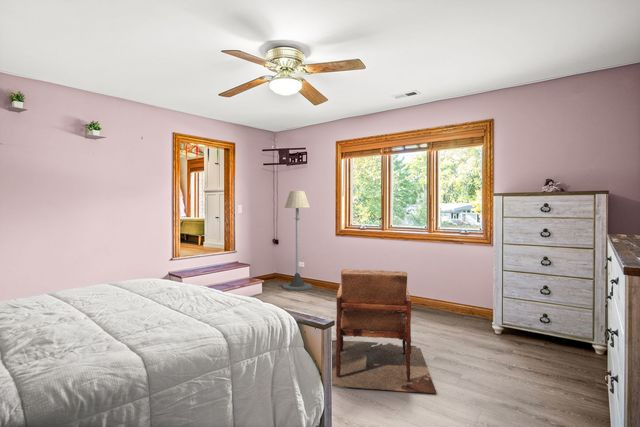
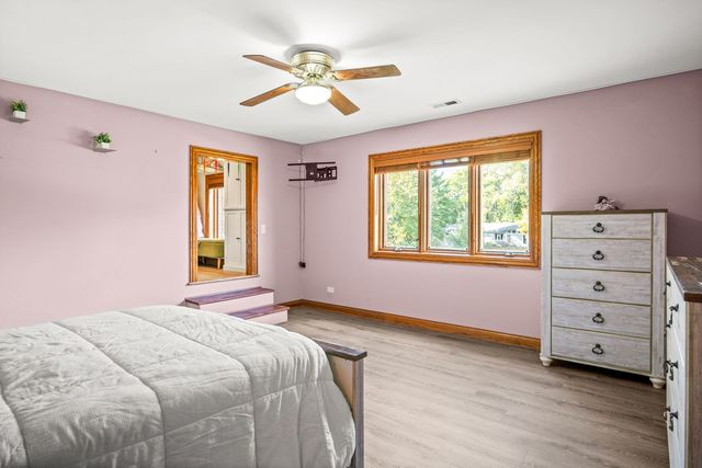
- floor lamp [282,190,313,291]
- armchair [331,268,438,394]
